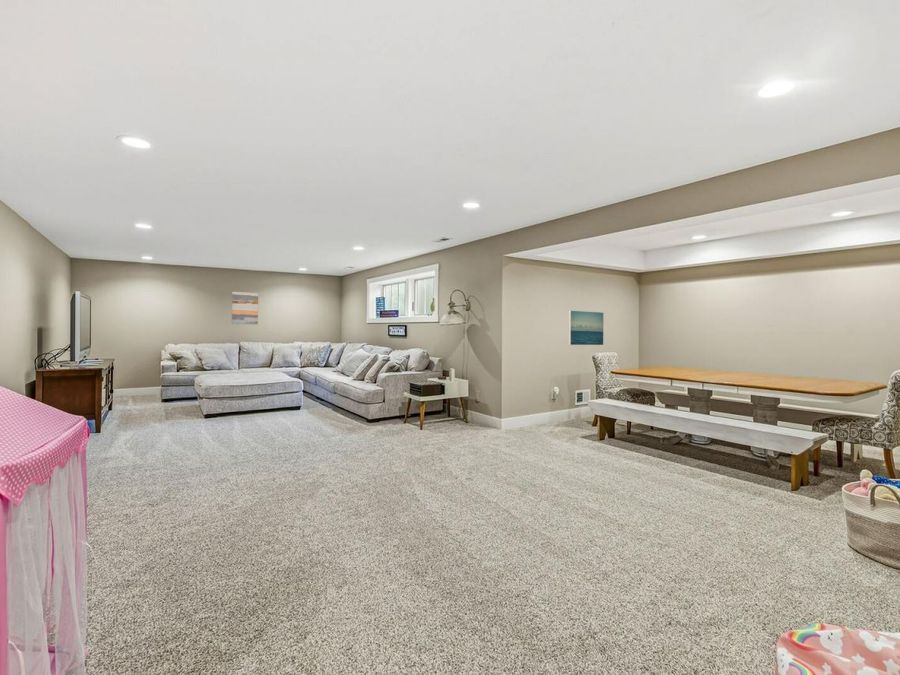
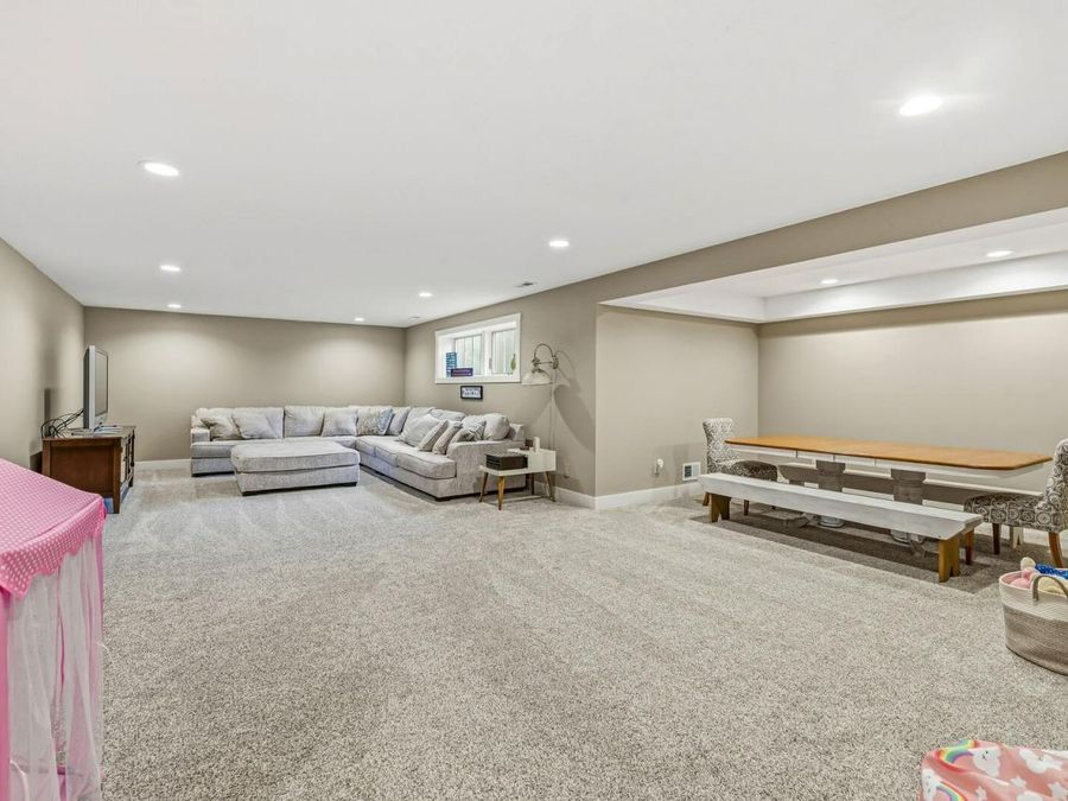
- wall art [231,291,259,325]
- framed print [568,309,605,346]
